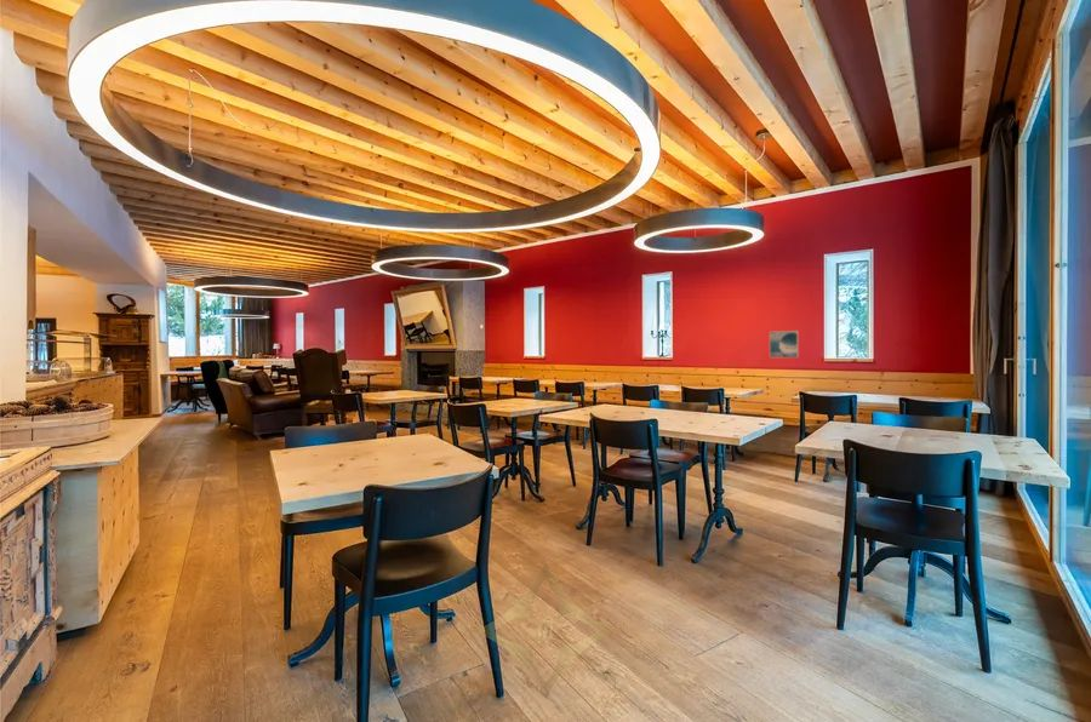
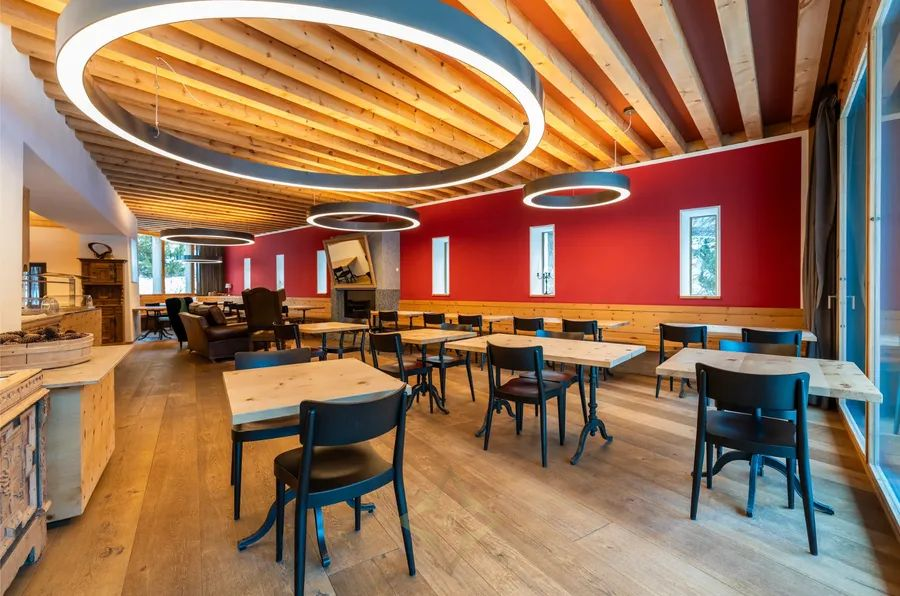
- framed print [769,330,800,359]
